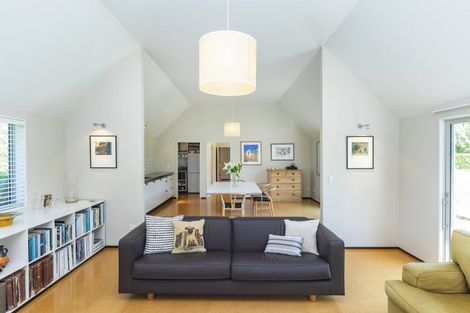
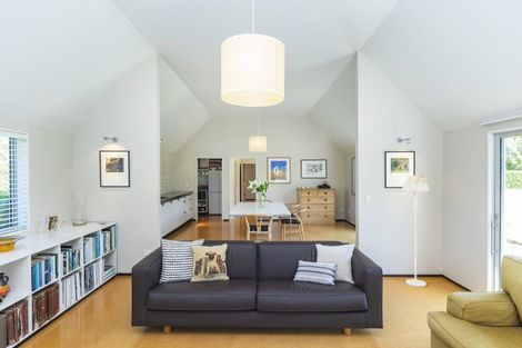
+ floor lamp [401,175,430,288]
